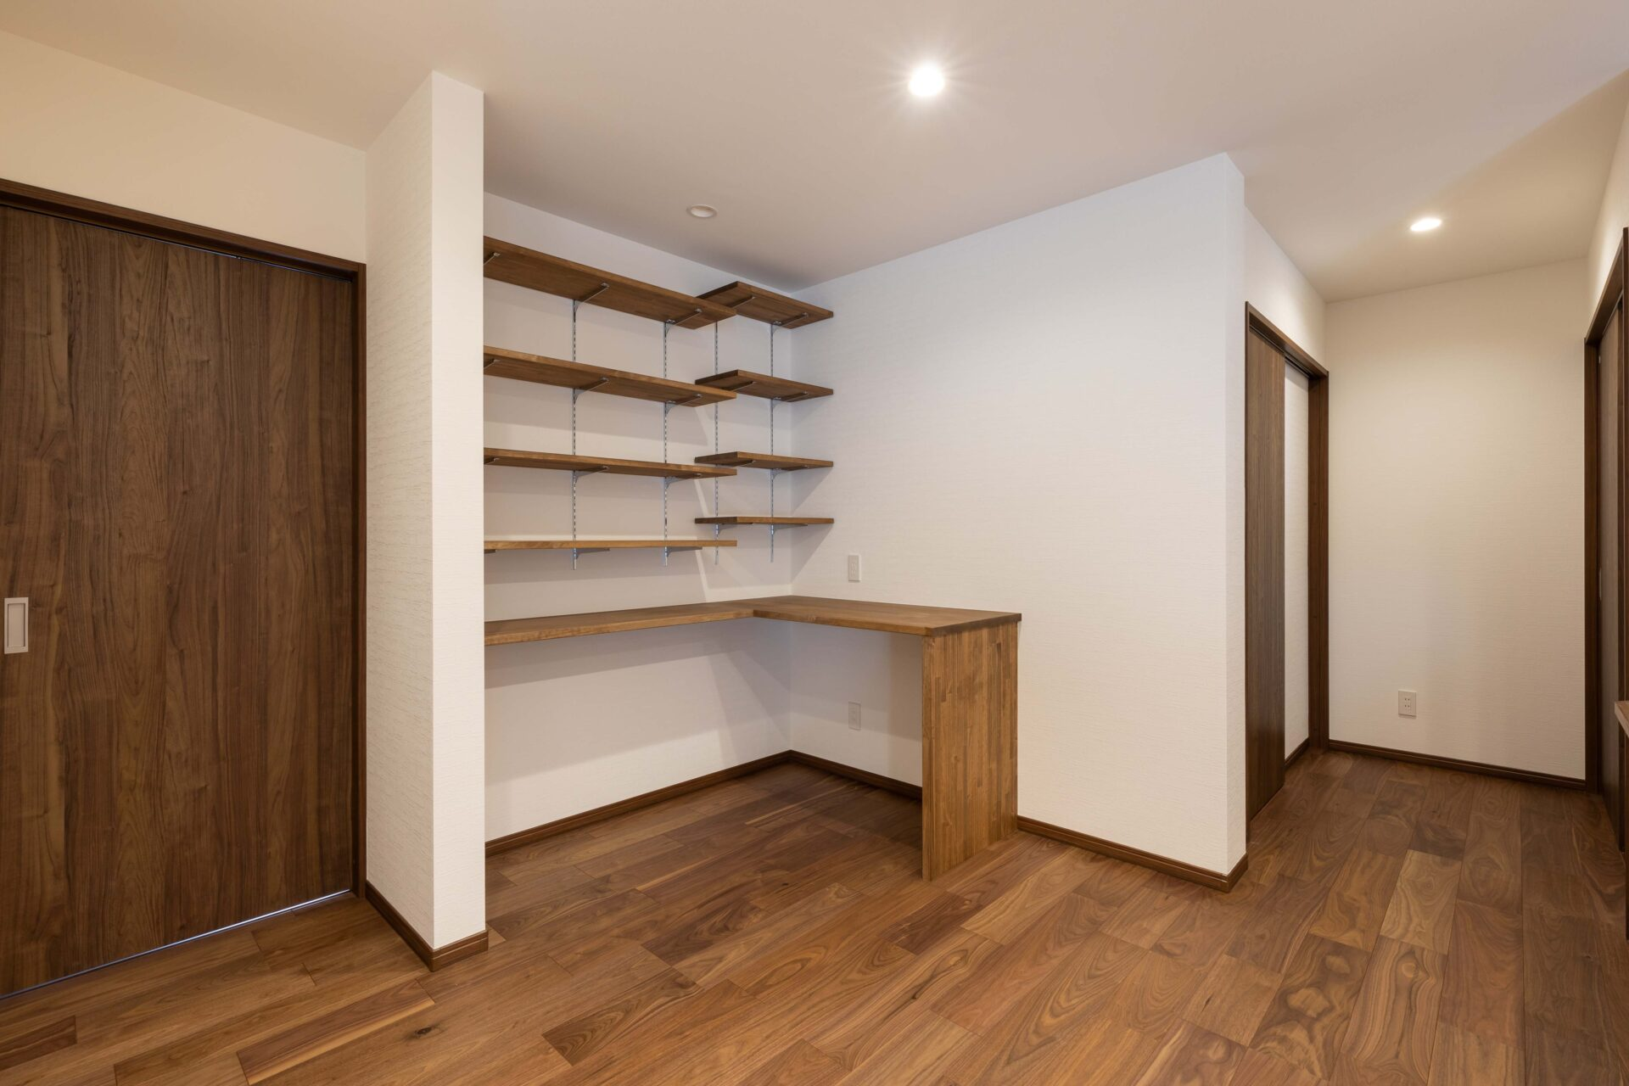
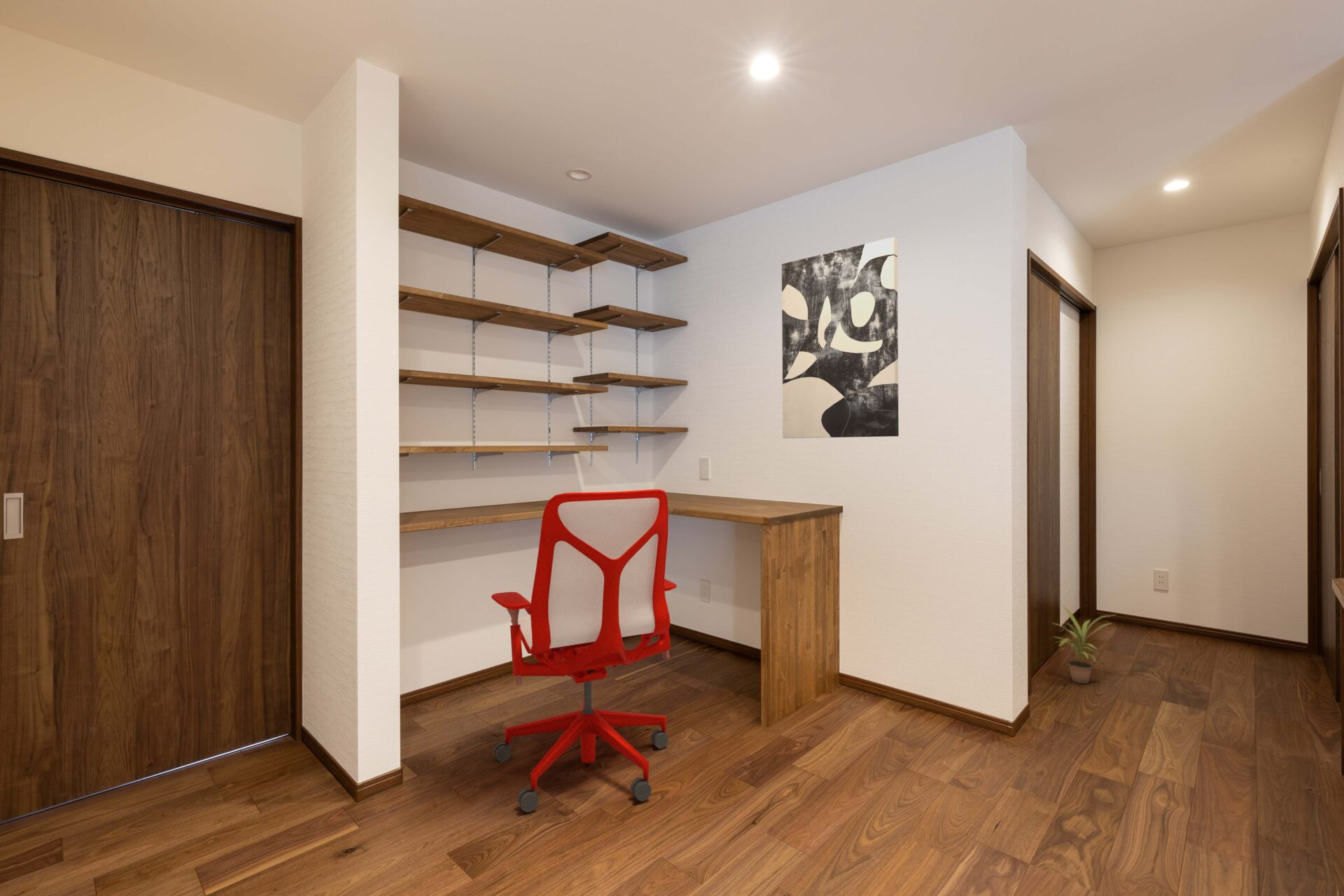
+ potted plant [1052,604,1117,685]
+ office chair [491,489,678,813]
+ wall art [781,237,900,439]
